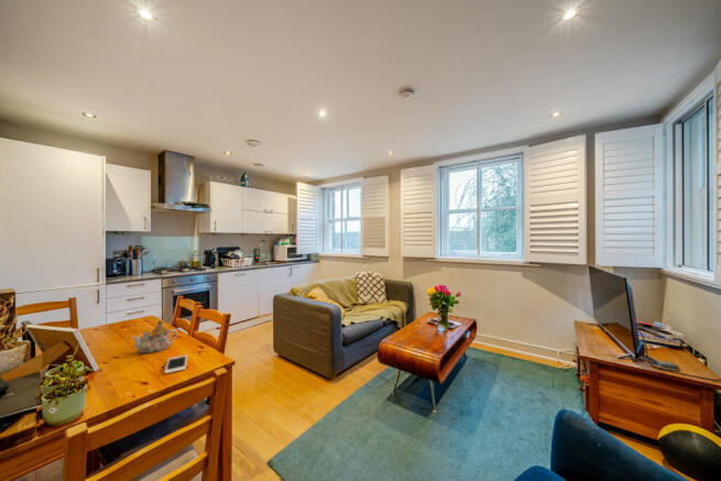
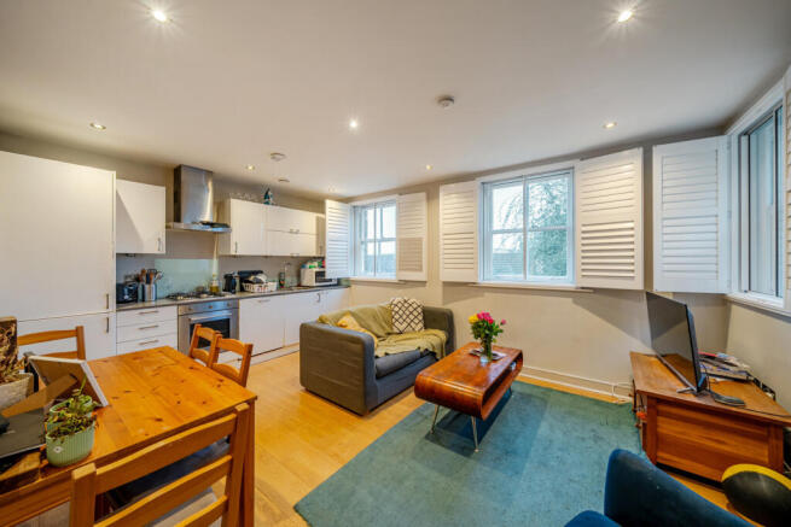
- teapot [131,319,178,354]
- cell phone [164,354,188,374]
